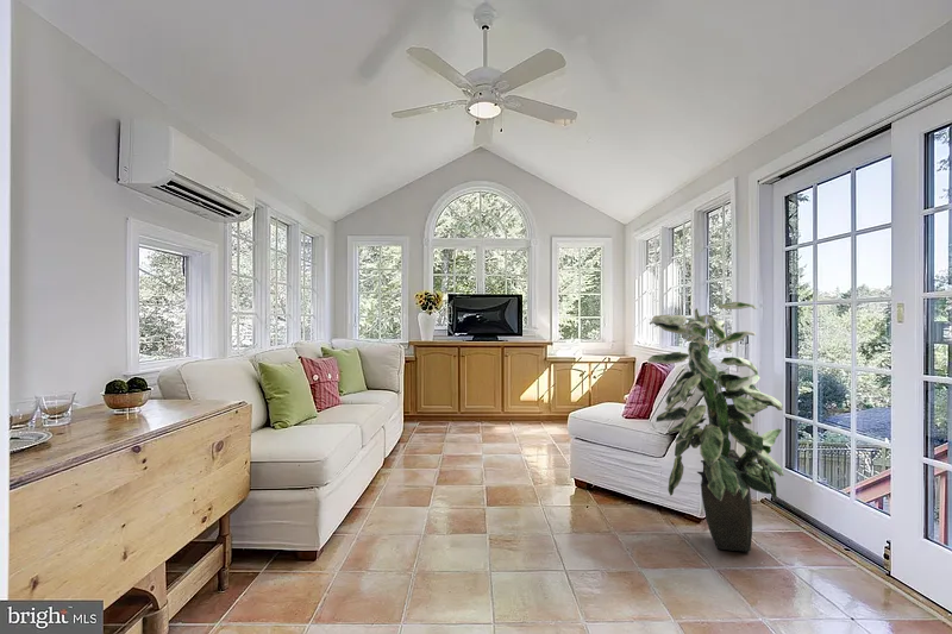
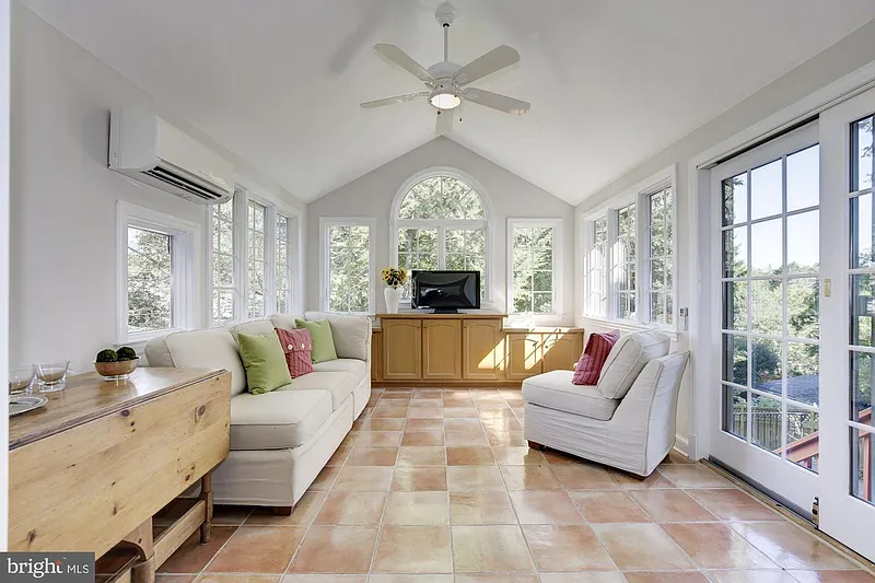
- indoor plant [646,301,785,553]
